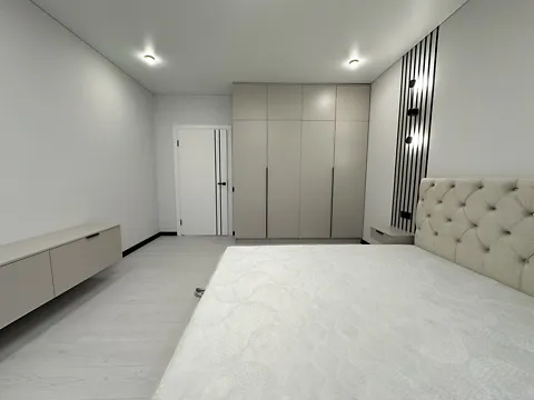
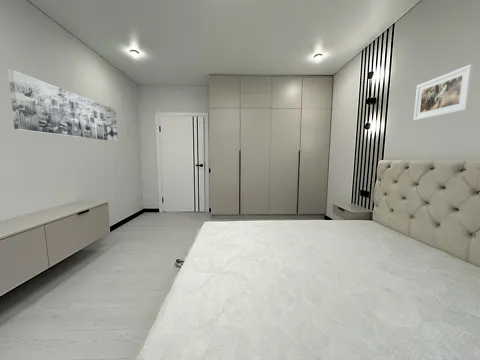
+ wall art [7,69,119,142]
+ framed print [413,63,475,121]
